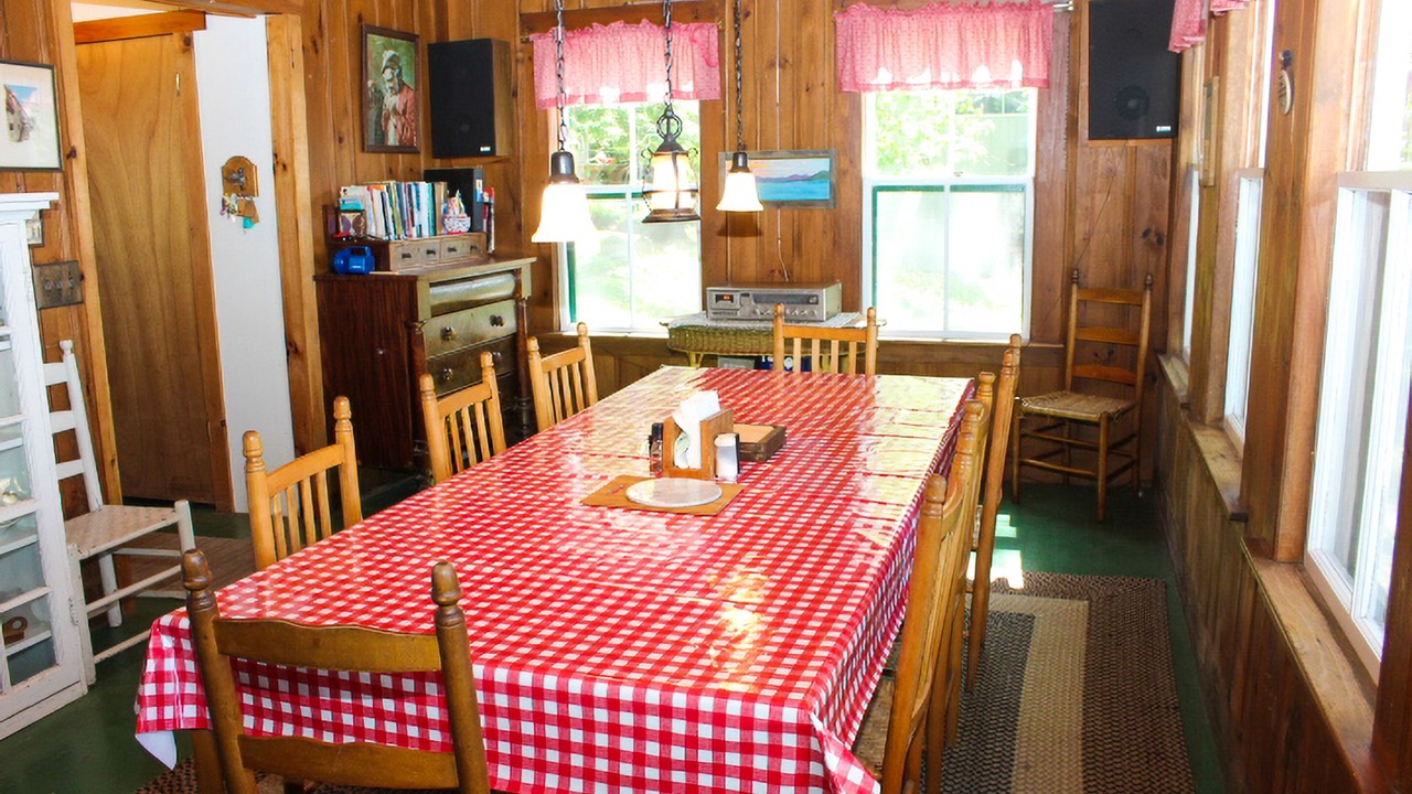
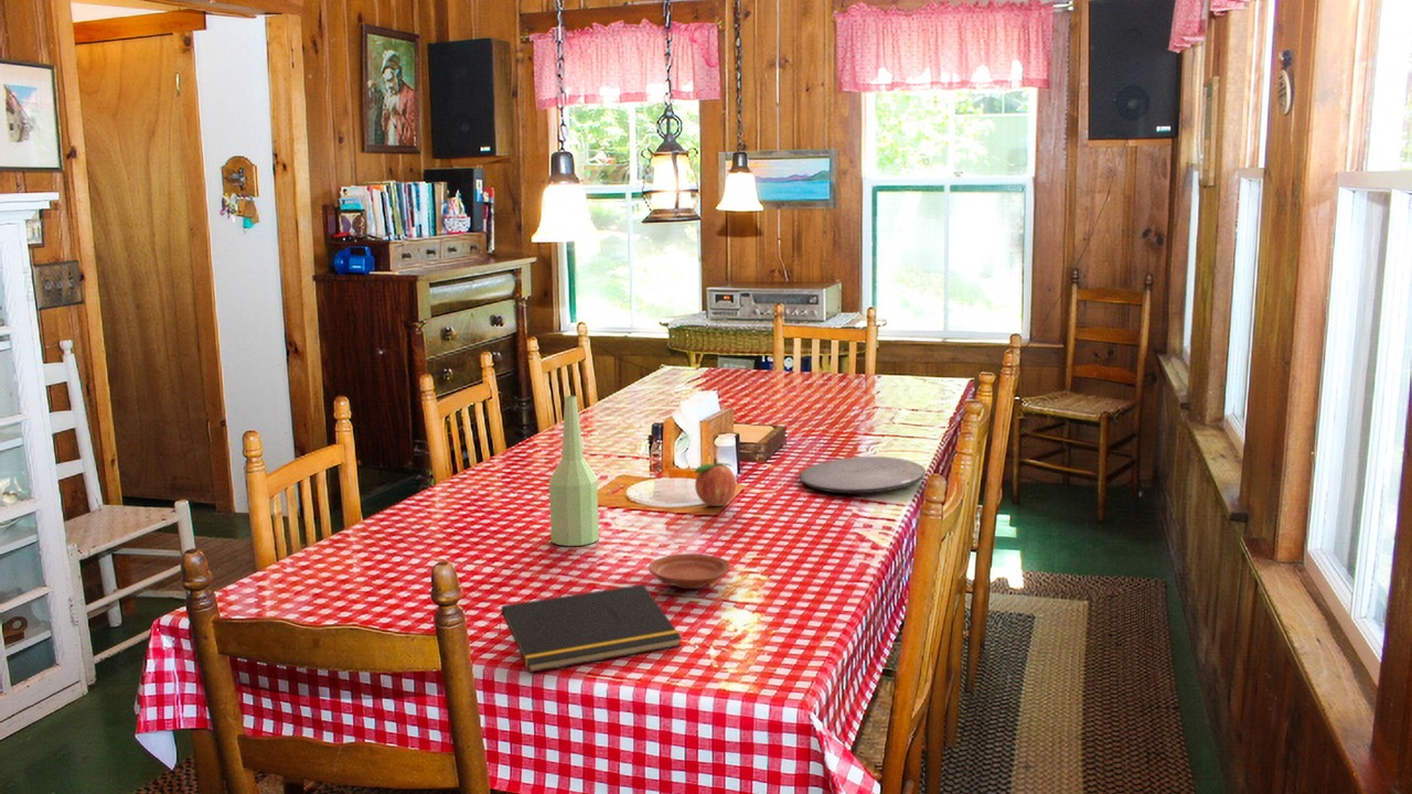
+ bottle [548,395,600,547]
+ plate [799,455,927,494]
+ fruit [694,458,737,507]
+ notepad [498,583,683,674]
+ plate [648,552,731,590]
